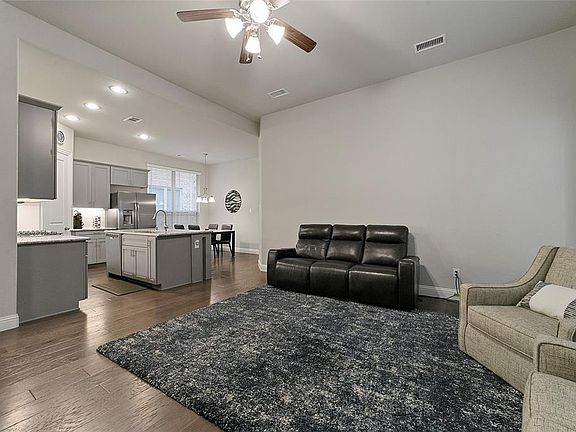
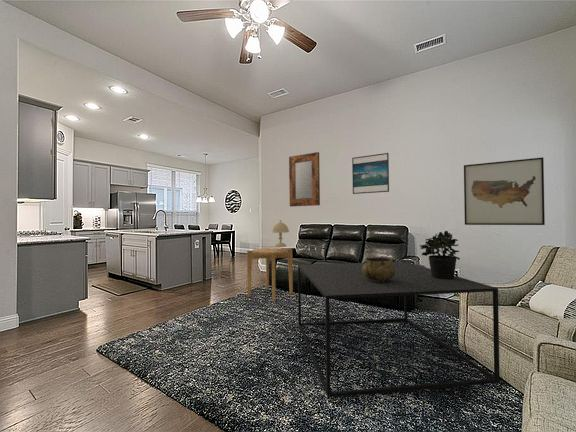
+ side table [246,247,294,303]
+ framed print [351,152,390,195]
+ potted plant [419,230,461,279]
+ home mirror [288,151,321,208]
+ table lamp [253,219,290,250]
+ wall art [463,156,546,226]
+ decorative bowl [362,257,395,282]
+ coffee table [297,261,501,398]
